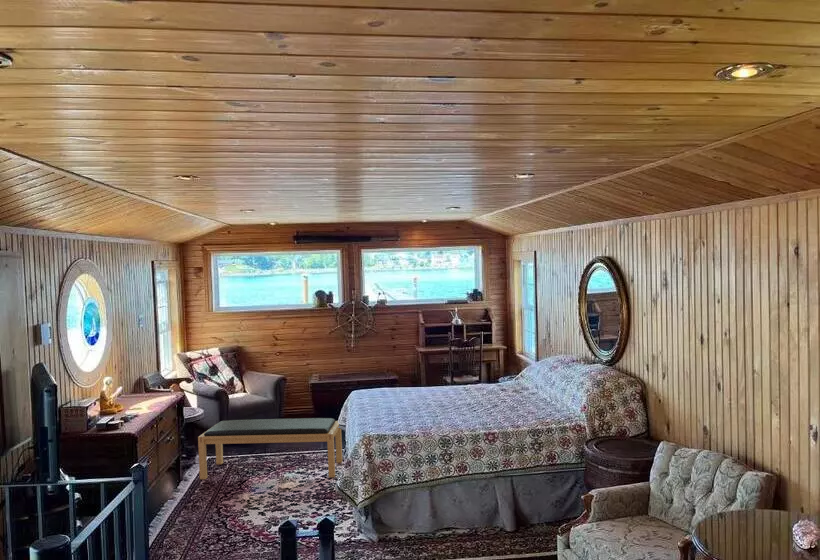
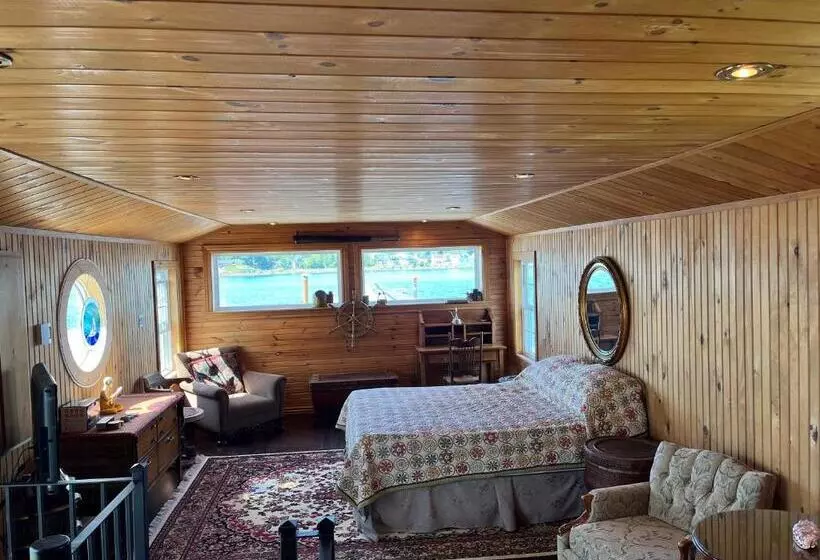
- bench [197,417,343,480]
